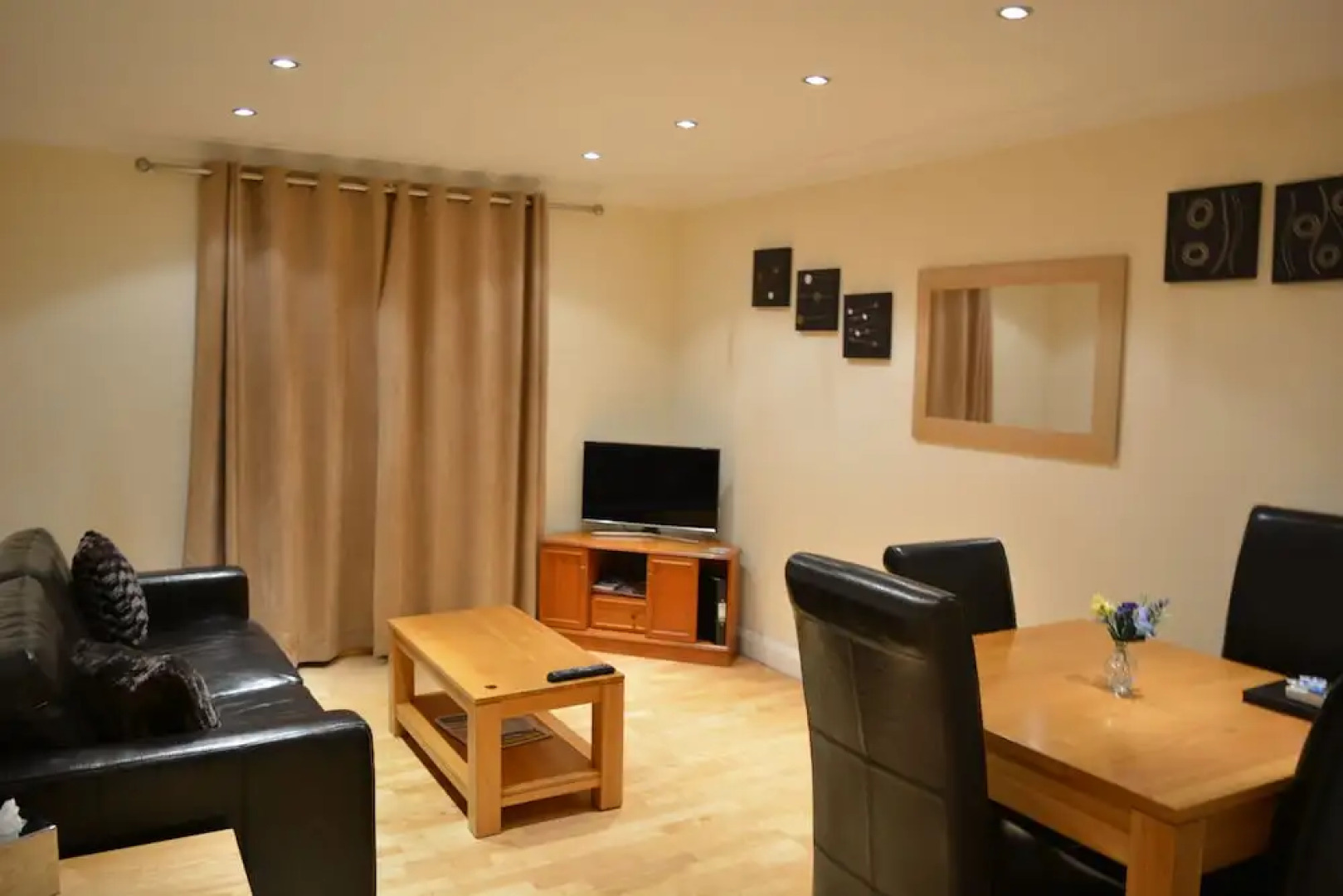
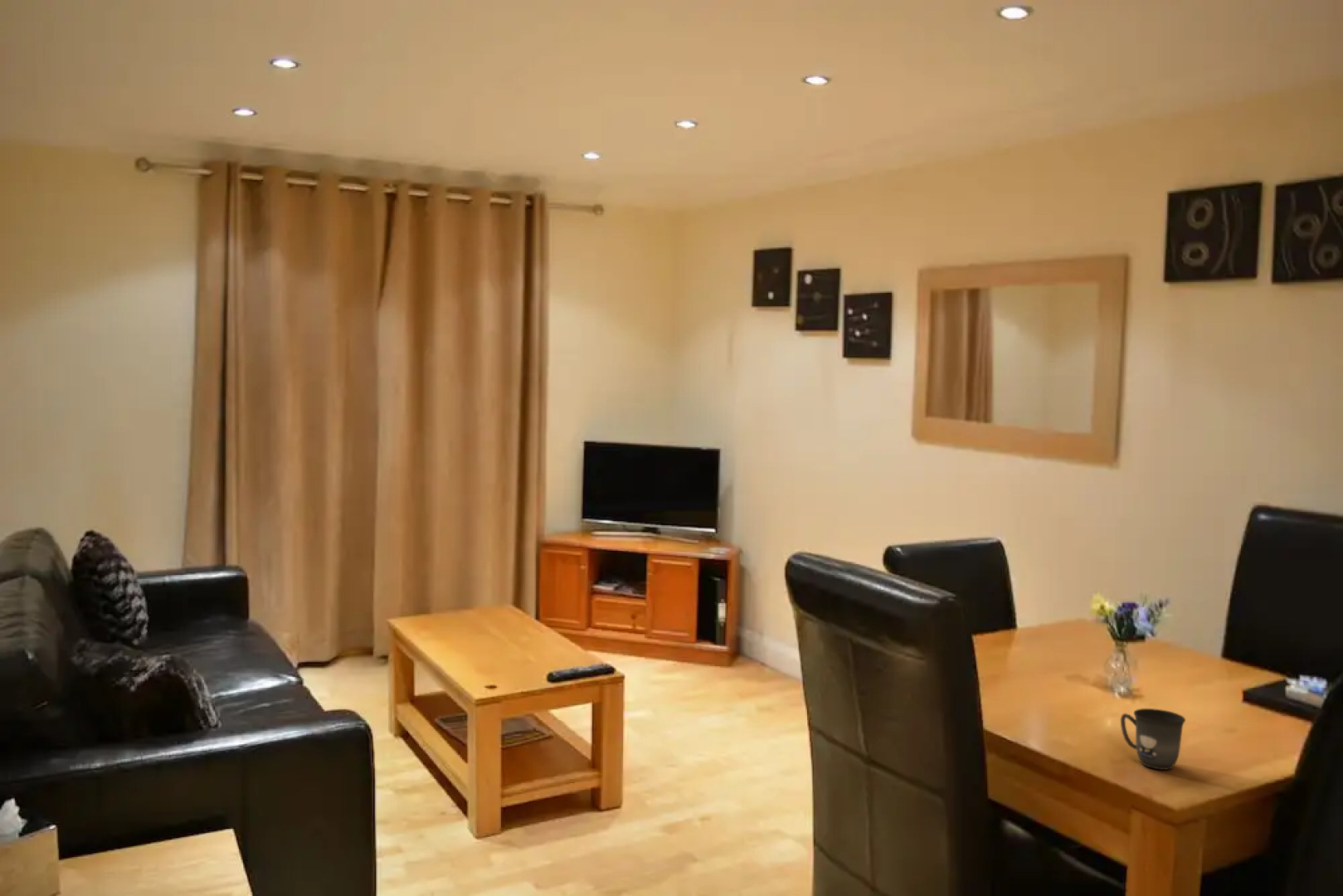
+ mug [1120,708,1186,771]
